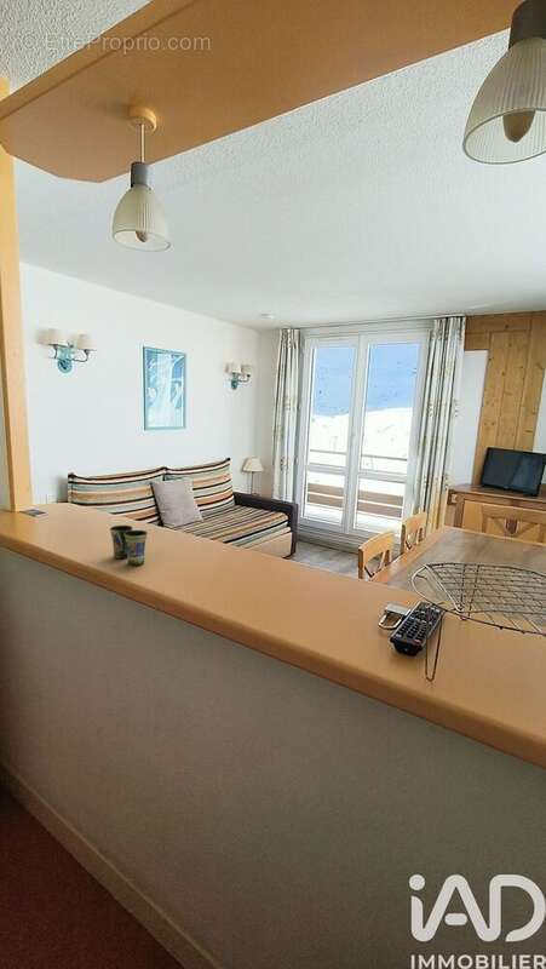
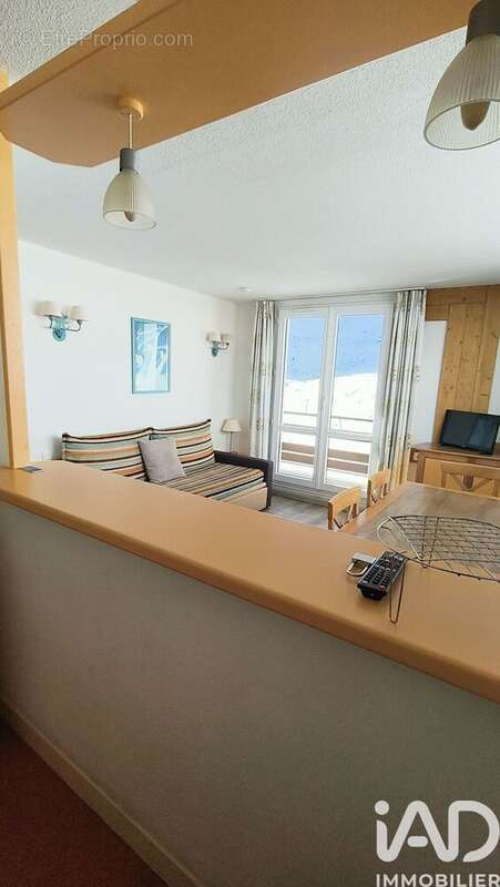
- cup [109,524,149,566]
